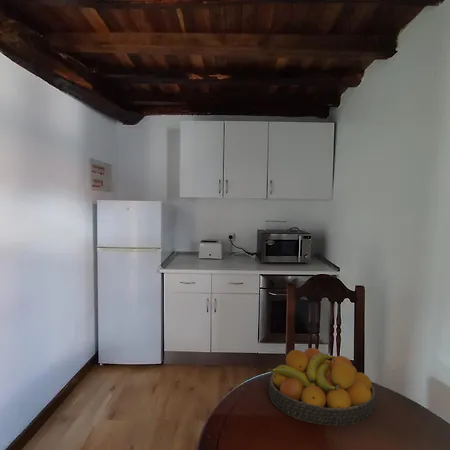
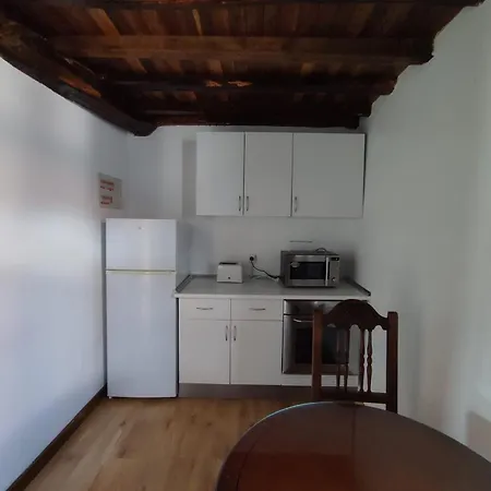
- fruit bowl [268,347,377,427]
